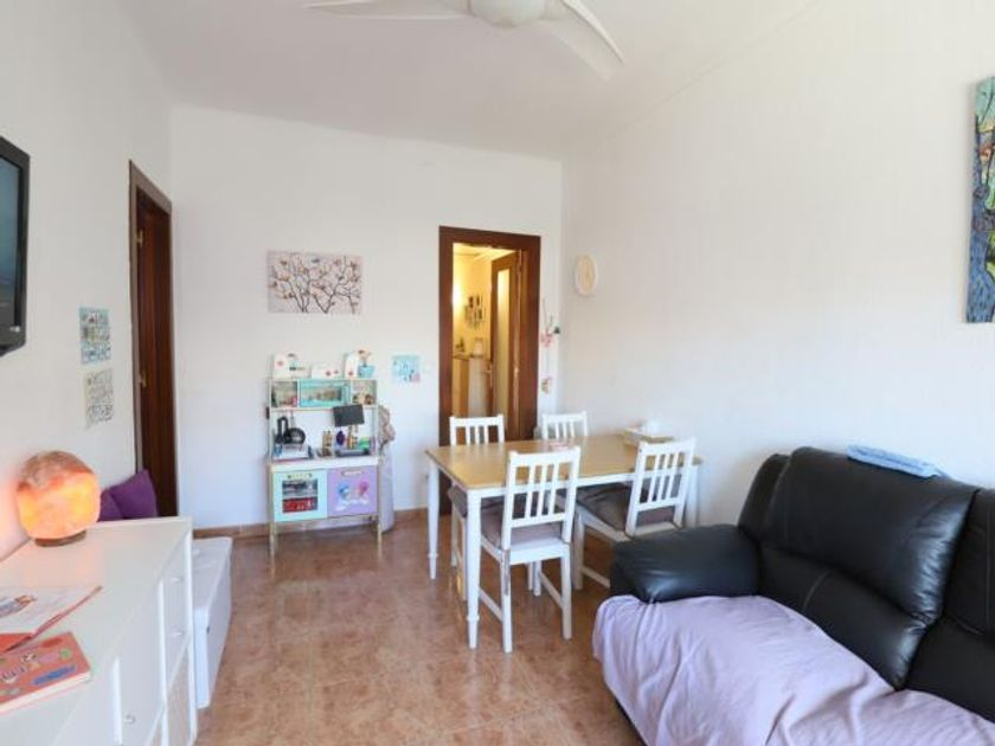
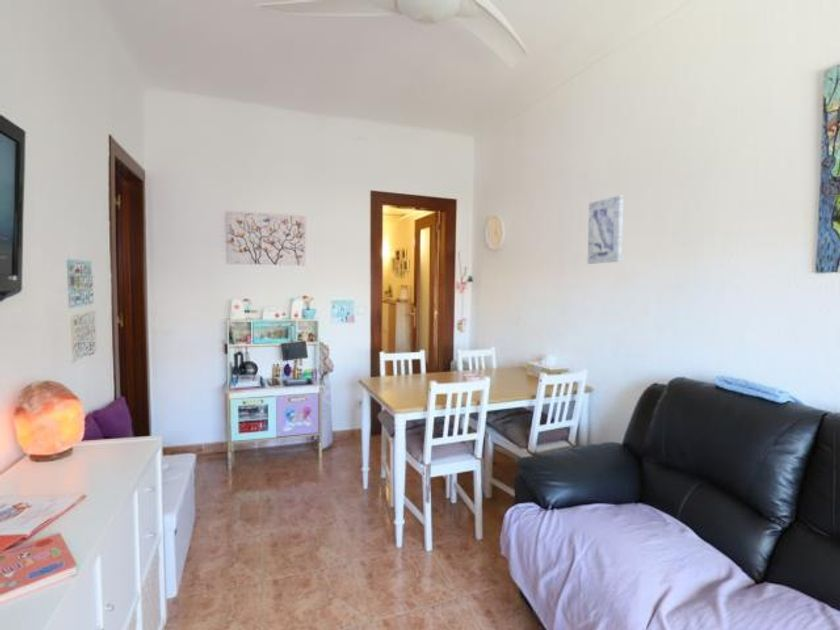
+ wall art [587,194,624,265]
